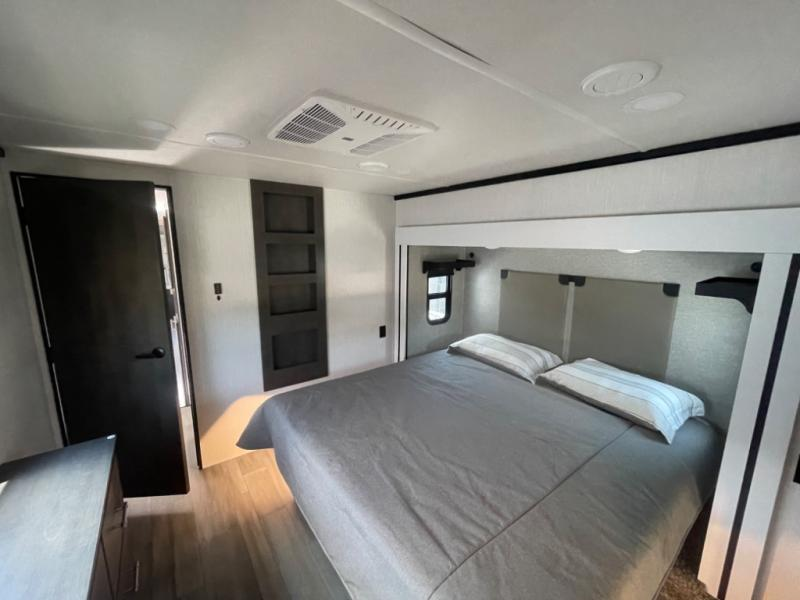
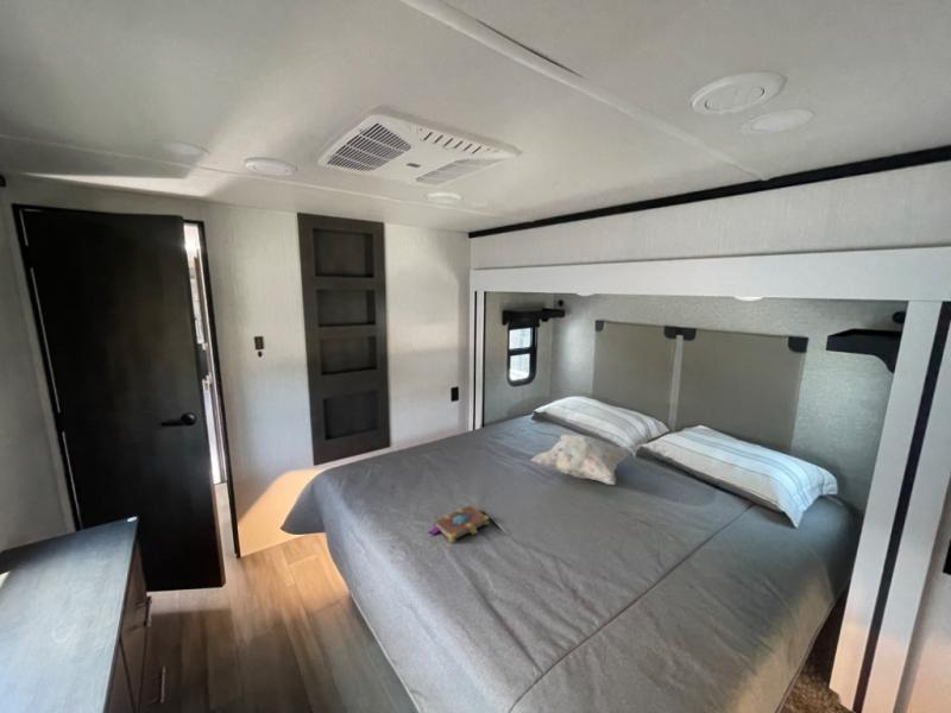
+ decorative pillow [529,433,634,486]
+ book [428,504,491,543]
